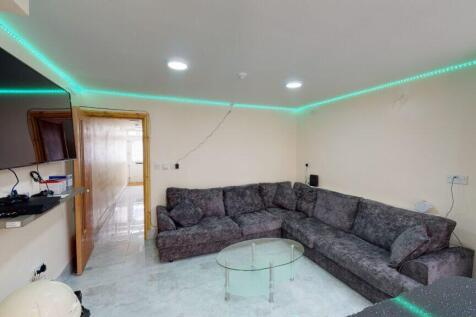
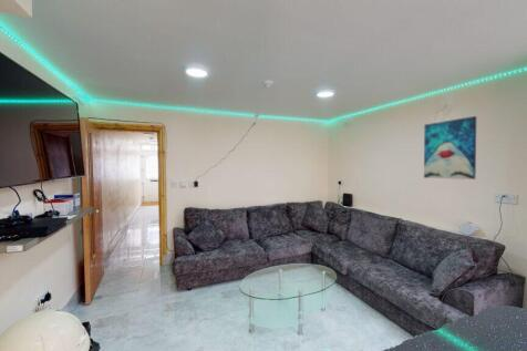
+ wall art [423,115,477,180]
